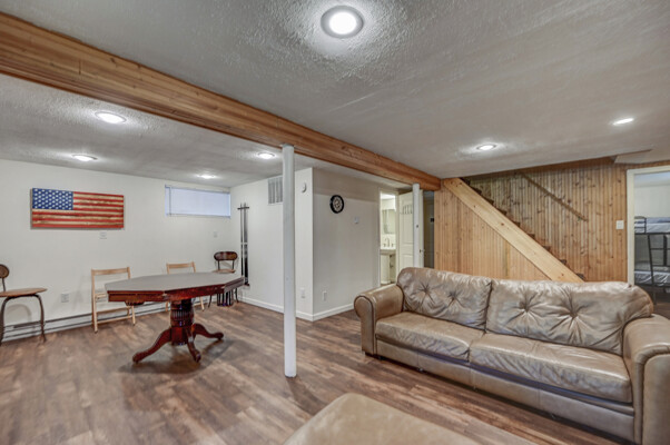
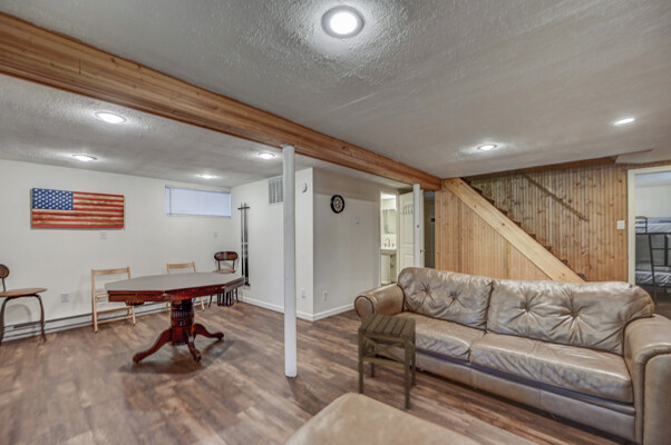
+ side table [357,313,417,411]
